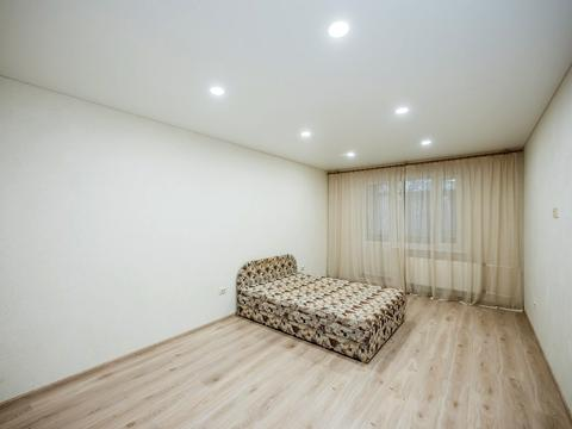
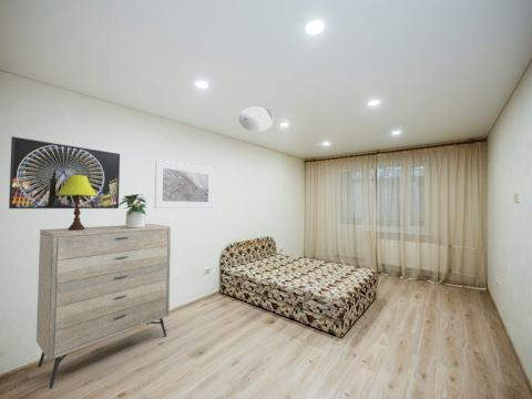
+ ceiling light [237,105,275,133]
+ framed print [8,135,121,209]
+ dresser [35,223,172,390]
+ table lamp [57,175,98,231]
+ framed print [154,158,215,209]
+ potted plant [116,193,147,228]
